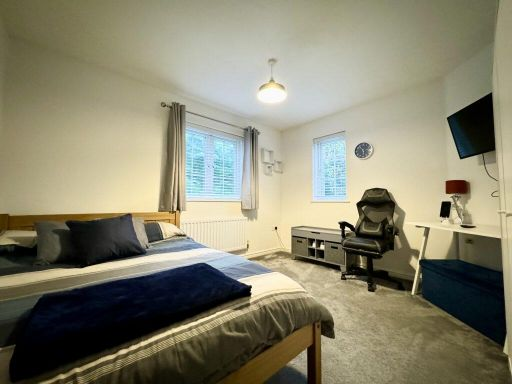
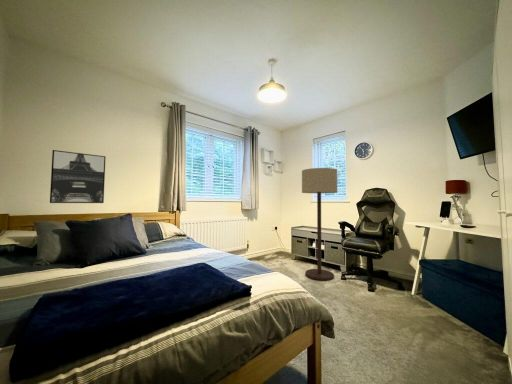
+ wall art [49,149,107,204]
+ floor lamp [301,167,339,282]
